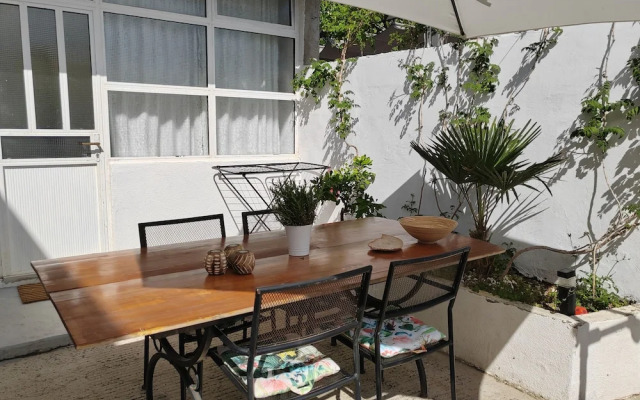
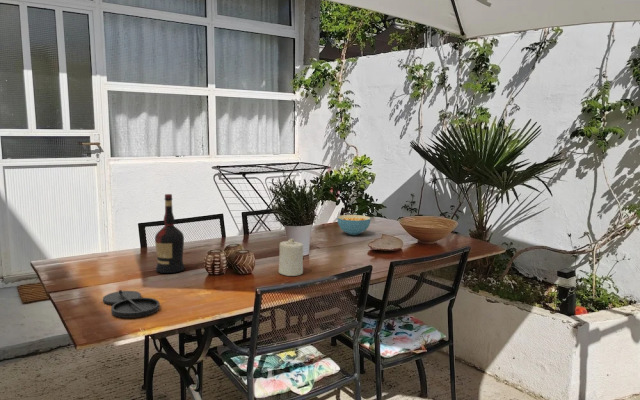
+ candle [278,238,304,277]
+ plate [102,289,161,319]
+ liquor [154,193,186,274]
+ cereal bowl [336,214,372,236]
